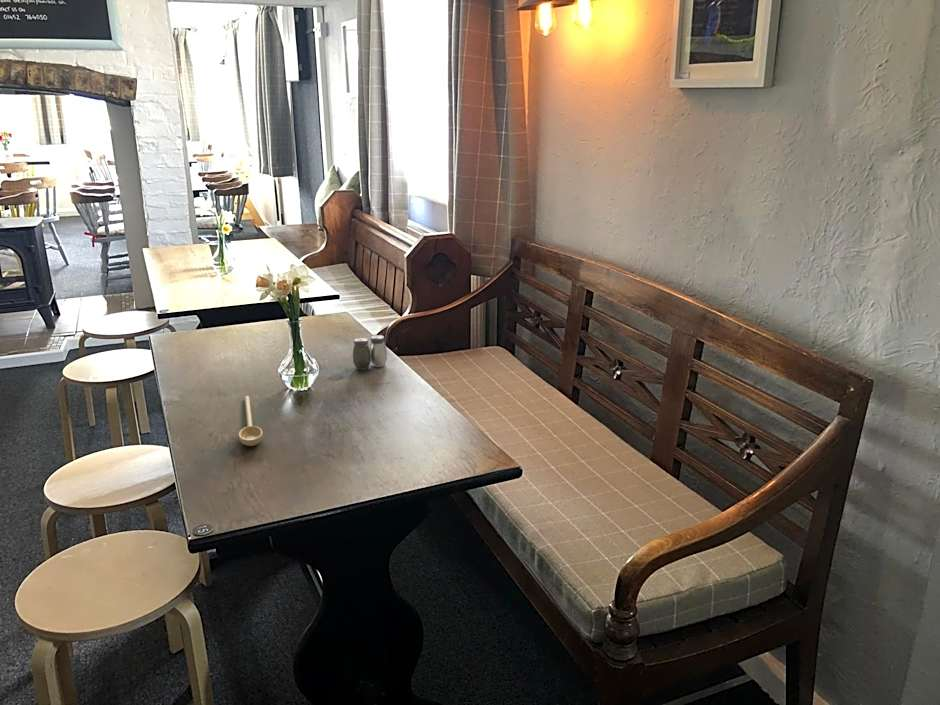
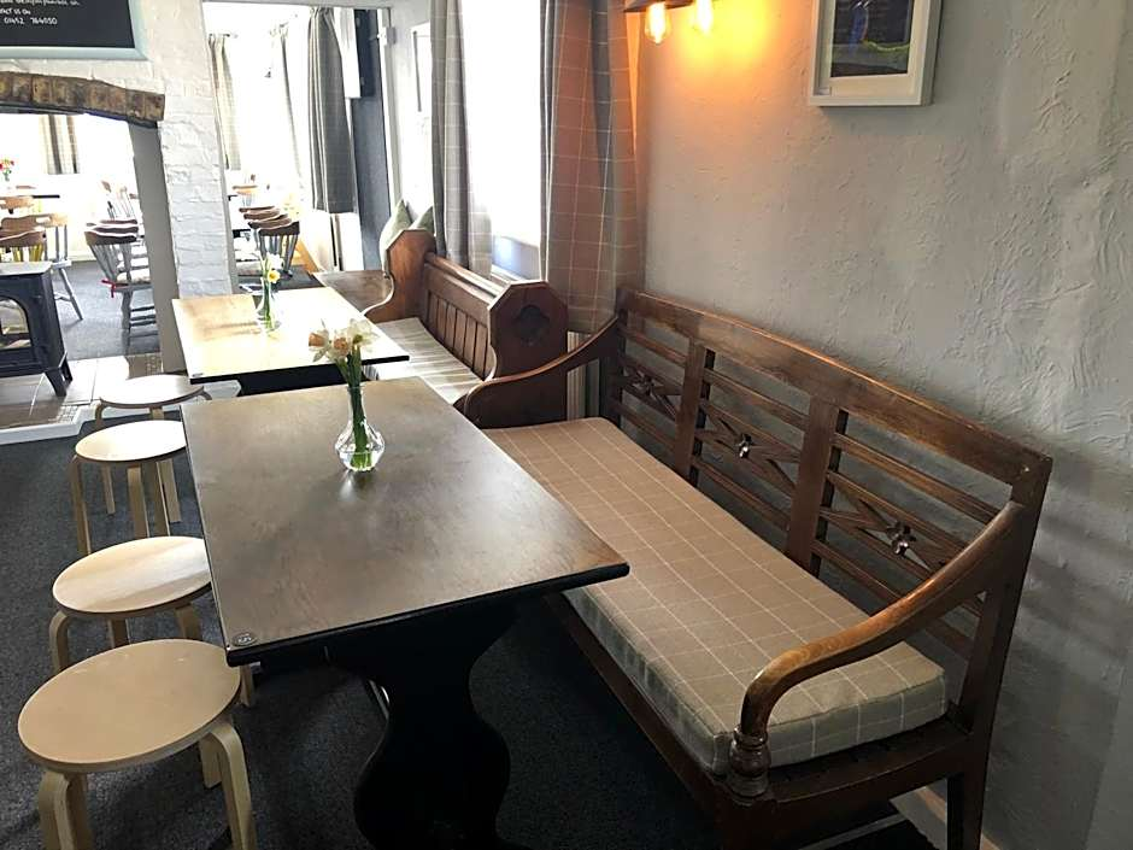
- salt and pepper shaker [352,334,388,371]
- spoon [238,395,264,447]
